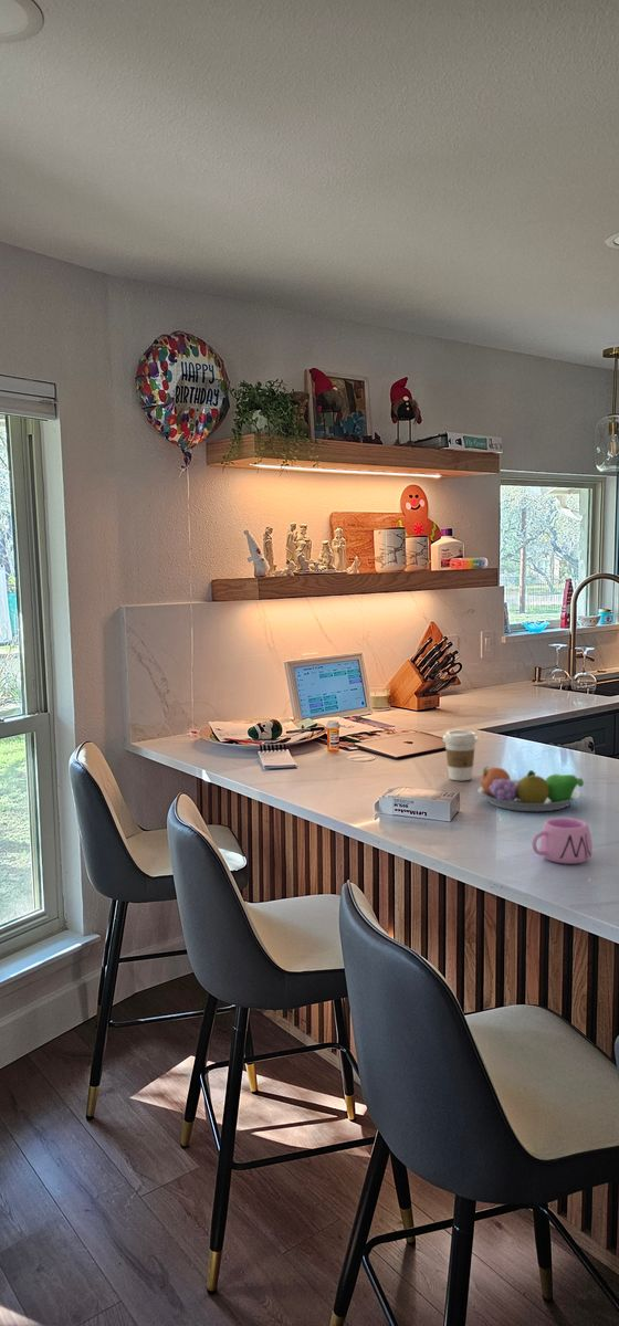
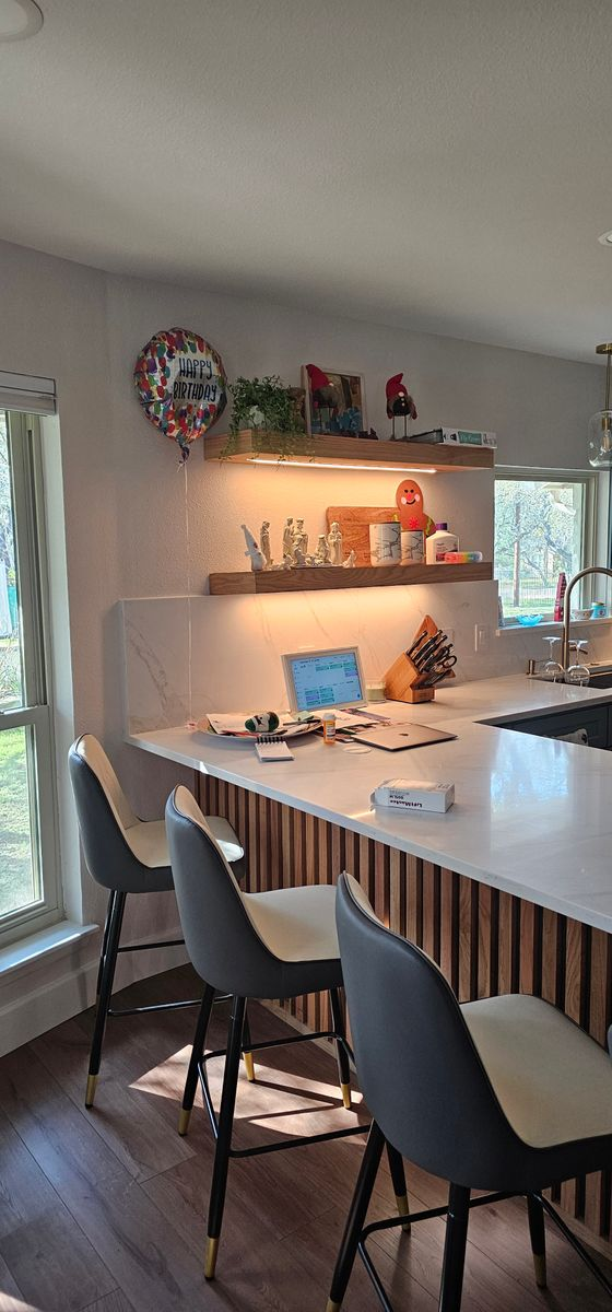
- coffee cup [442,729,479,781]
- fruit bowl [478,766,585,812]
- mug [531,817,594,865]
